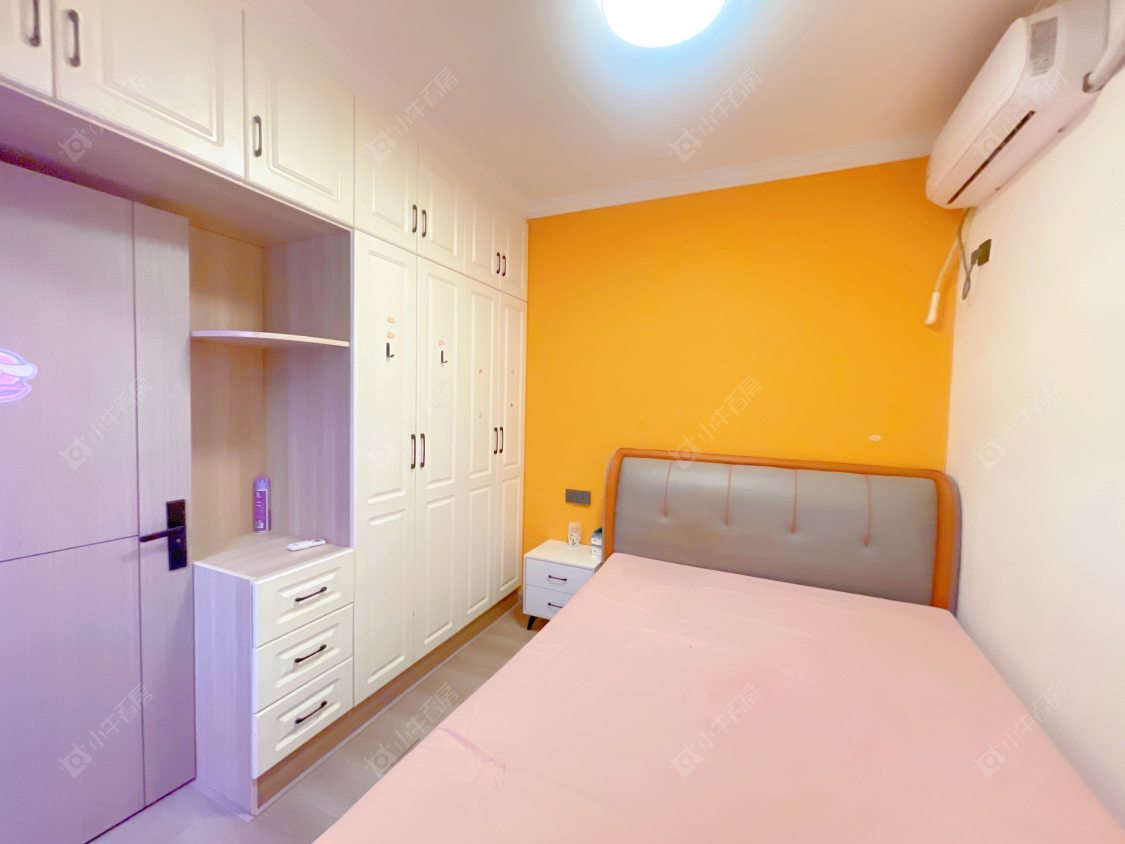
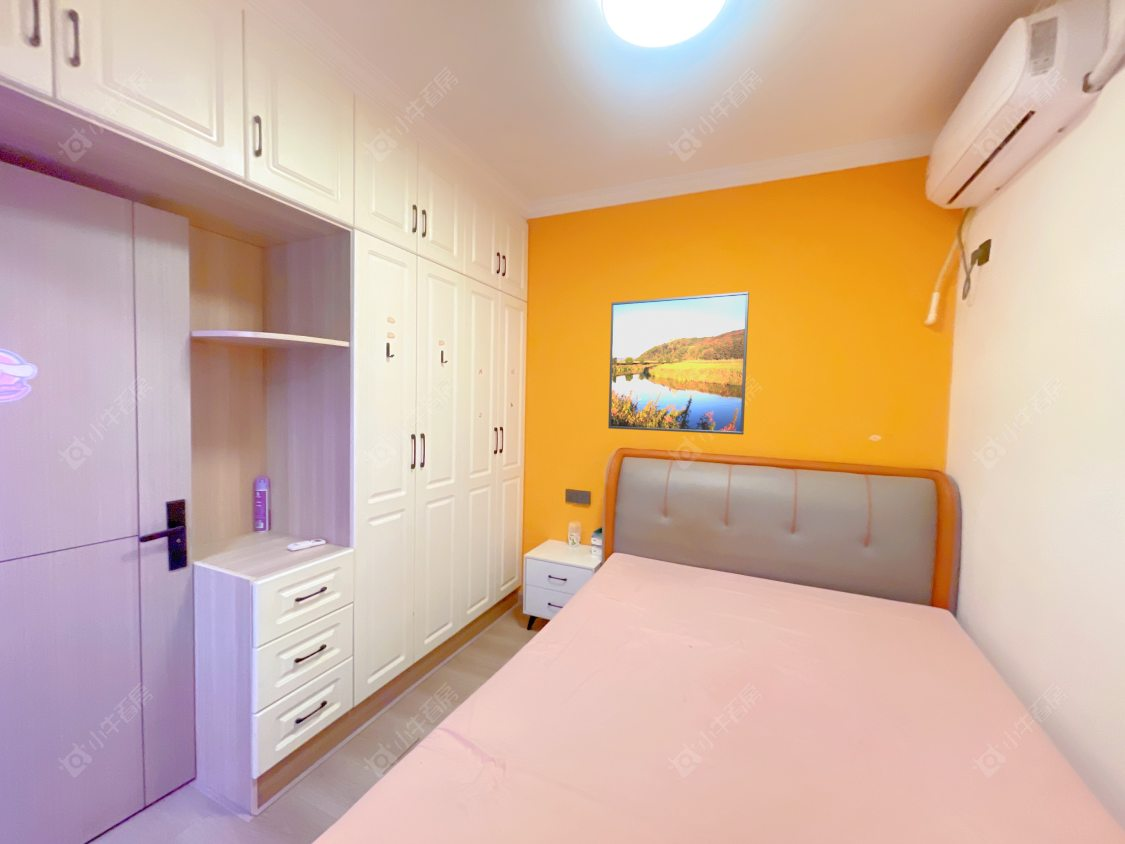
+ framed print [607,291,750,436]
